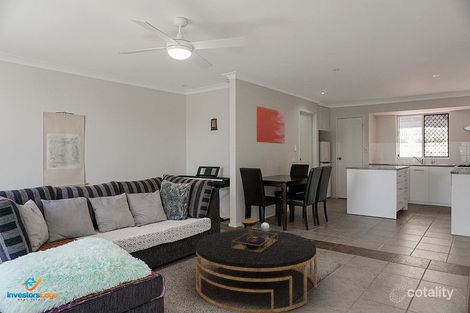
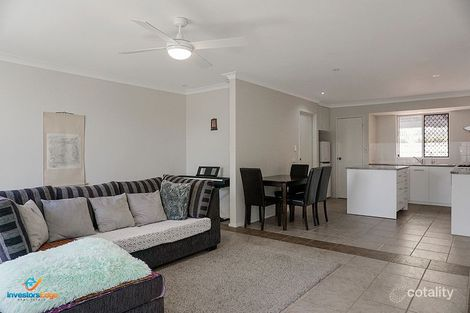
- coffee table [195,217,318,313]
- wall art [256,105,286,145]
